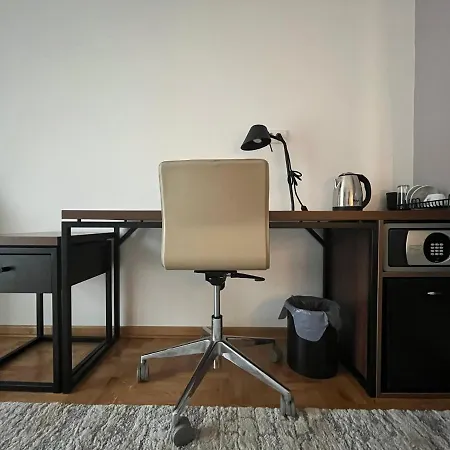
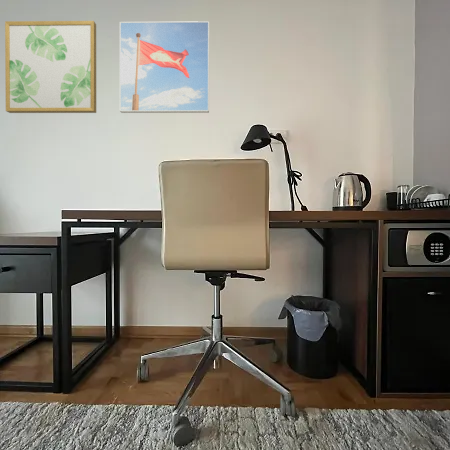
+ wall art [4,20,97,114]
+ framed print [119,20,210,114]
